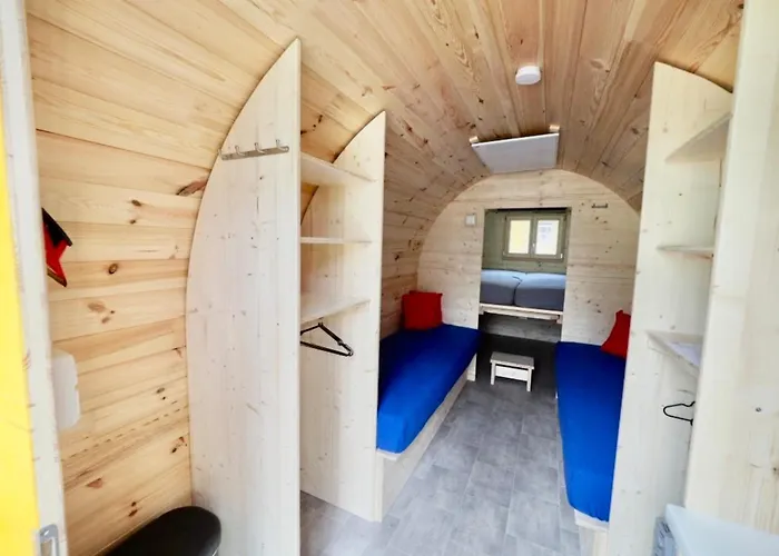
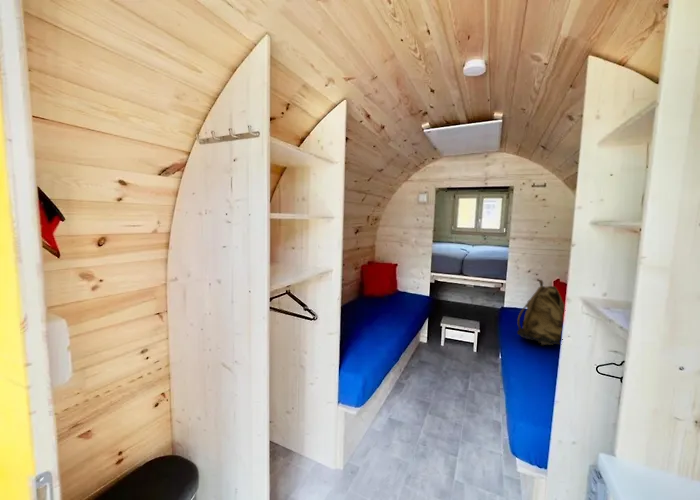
+ backpack [516,279,565,347]
